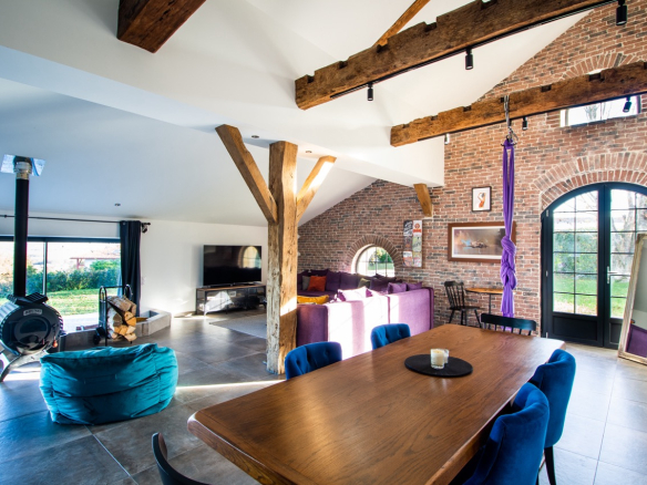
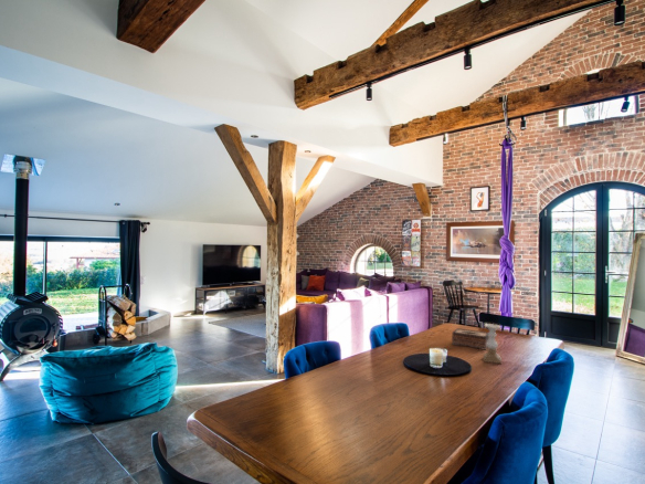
+ tissue box [451,327,489,351]
+ candle holder [482,323,503,365]
